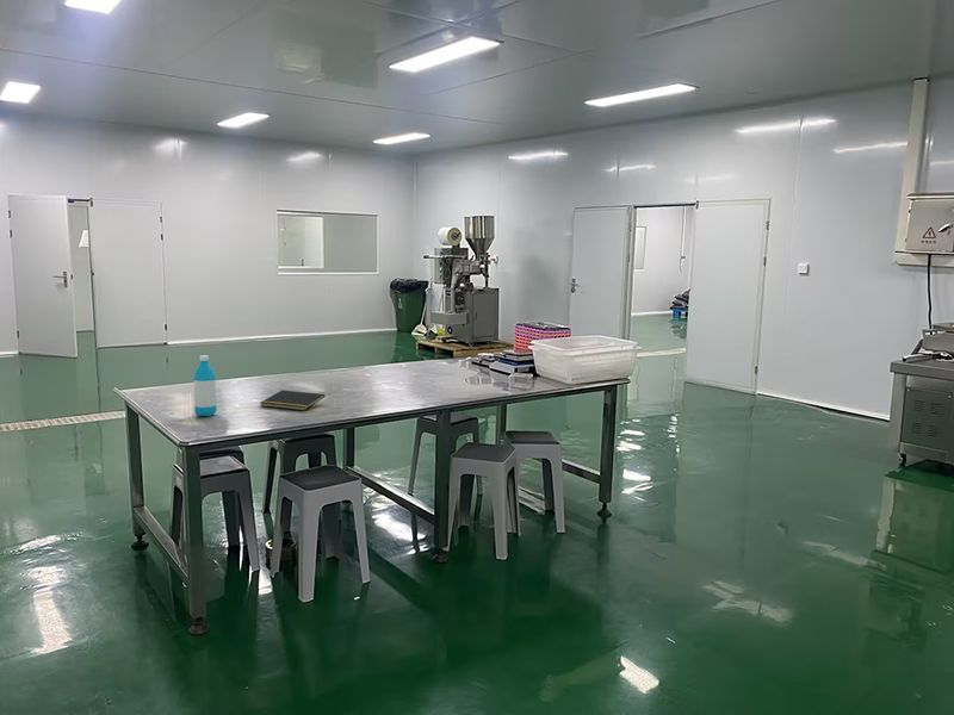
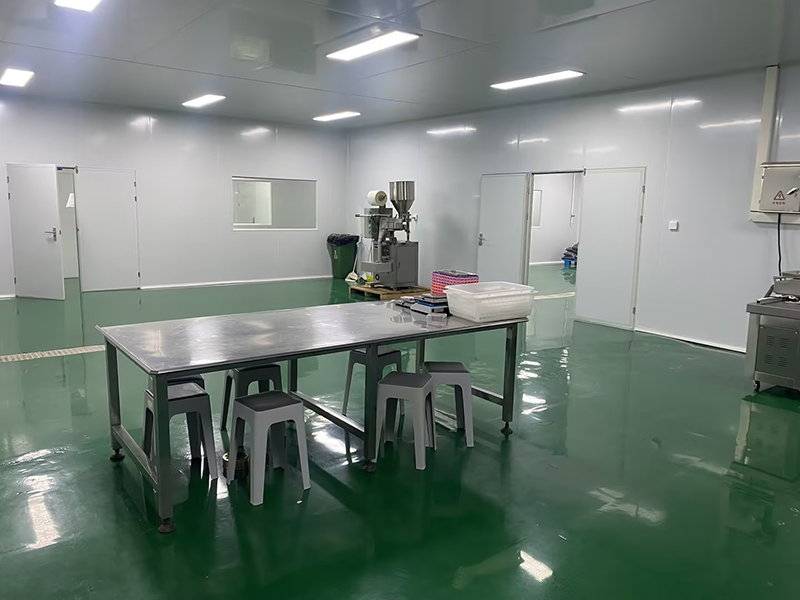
- water bottle [192,354,218,417]
- notepad [260,388,326,411]
